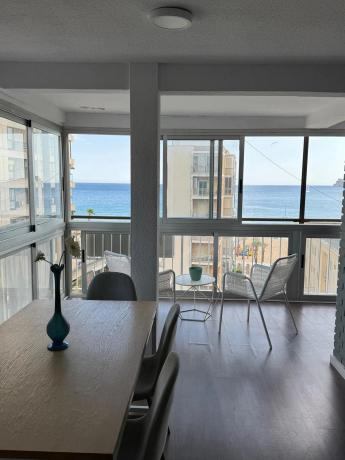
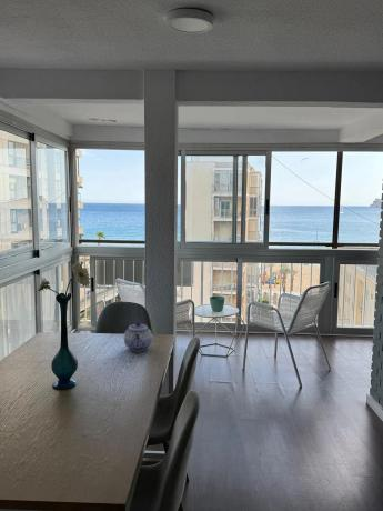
+ teapot [123,320,153,352]
